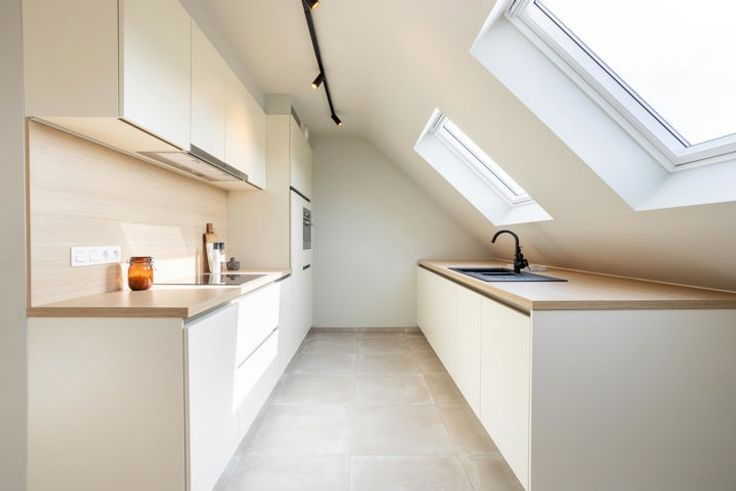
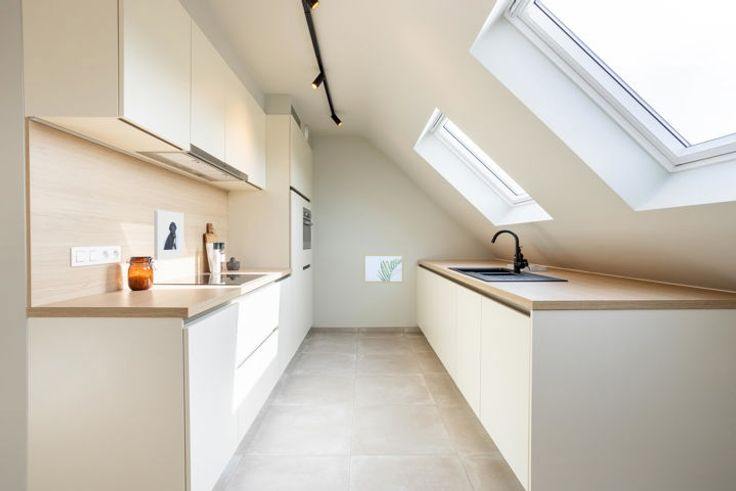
+ wall art [363,253,405,284]
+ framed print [153,209,185,261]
